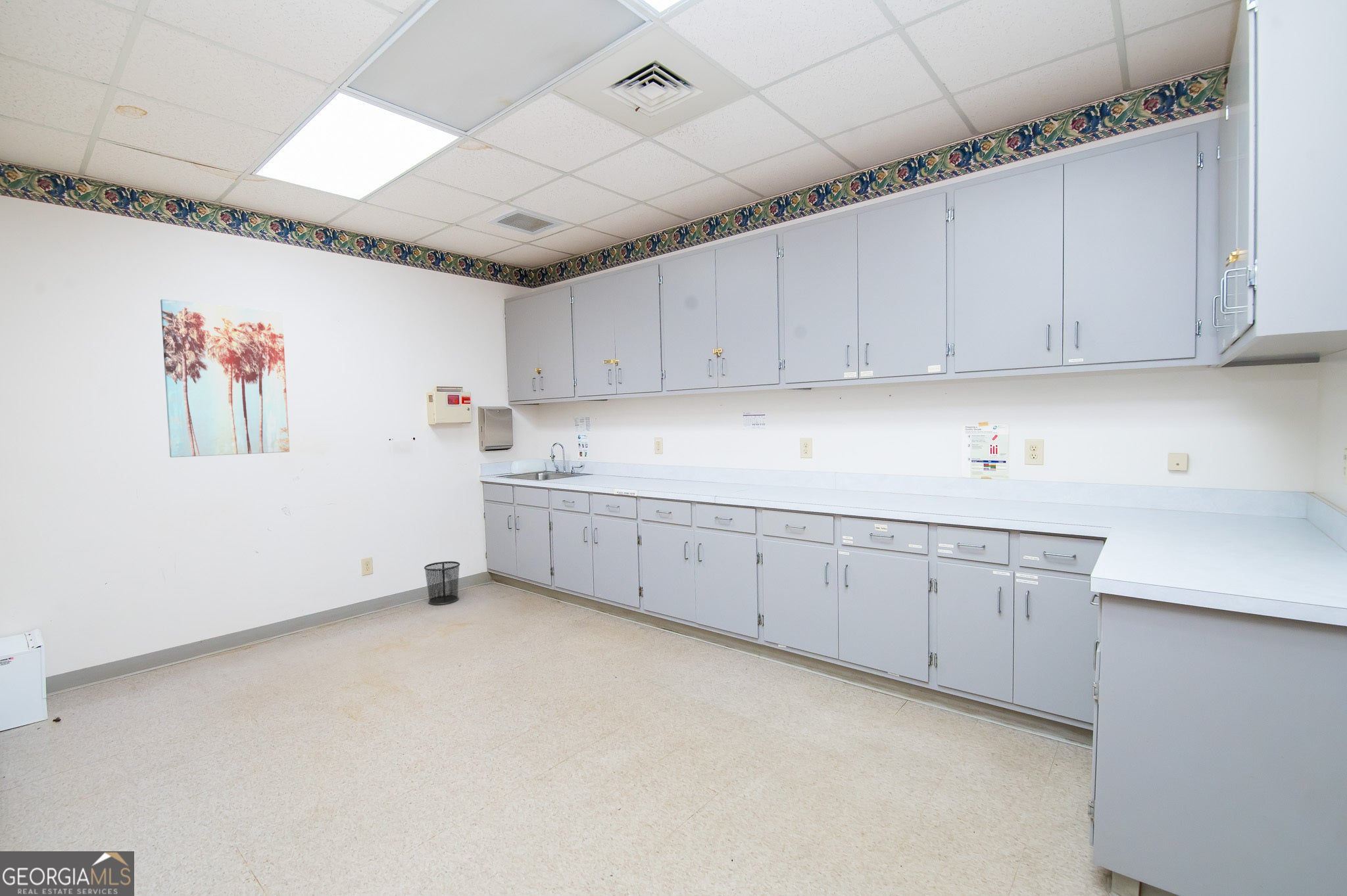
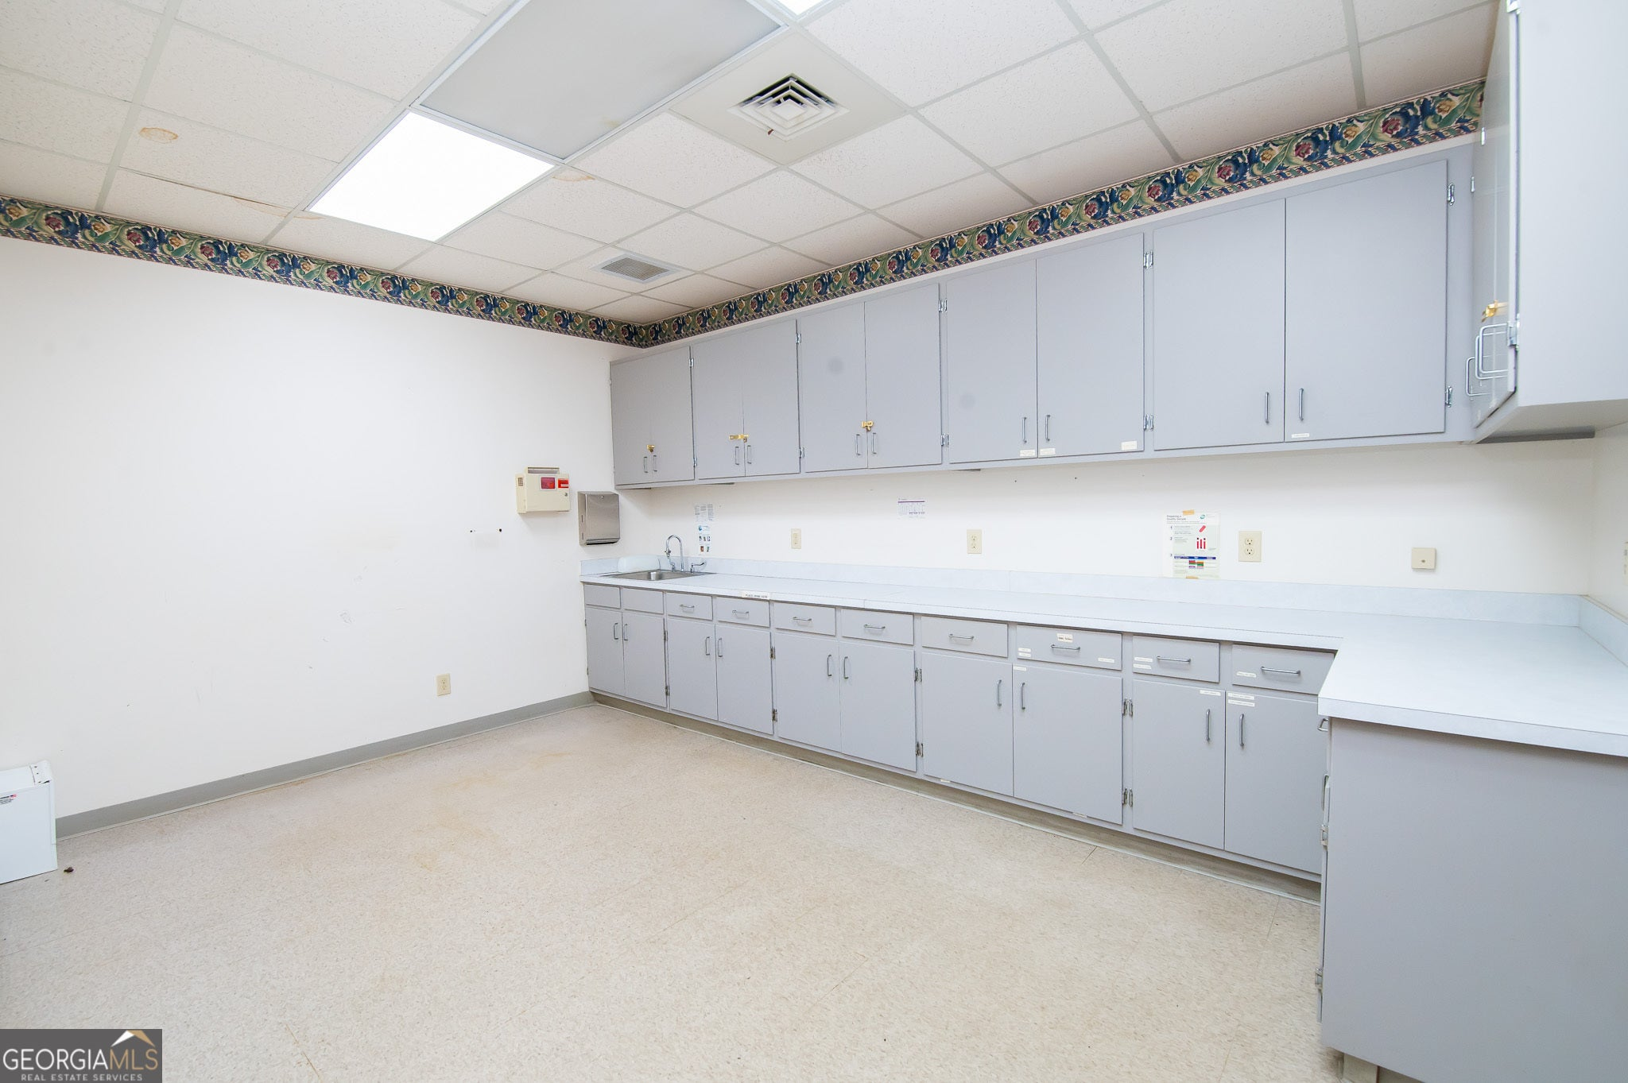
- wall art [160,298,290,458]
- waste bin [424,561,460,605]
